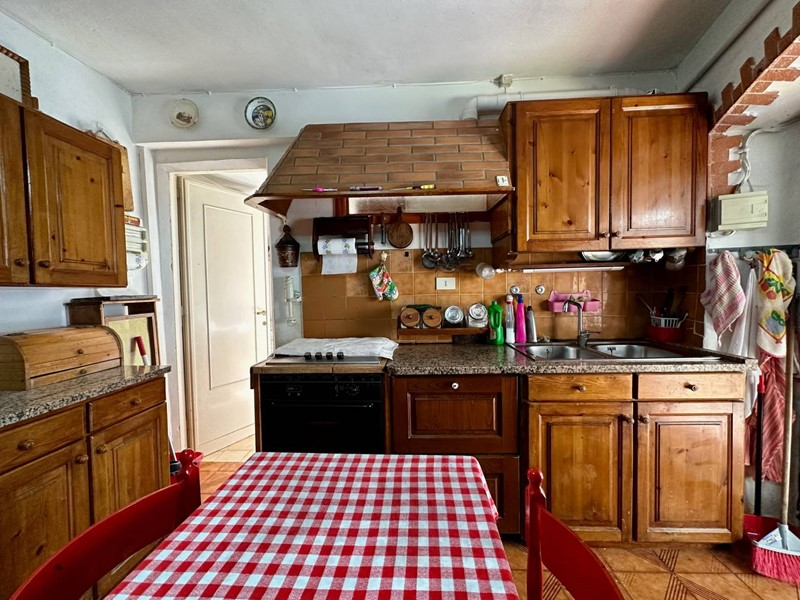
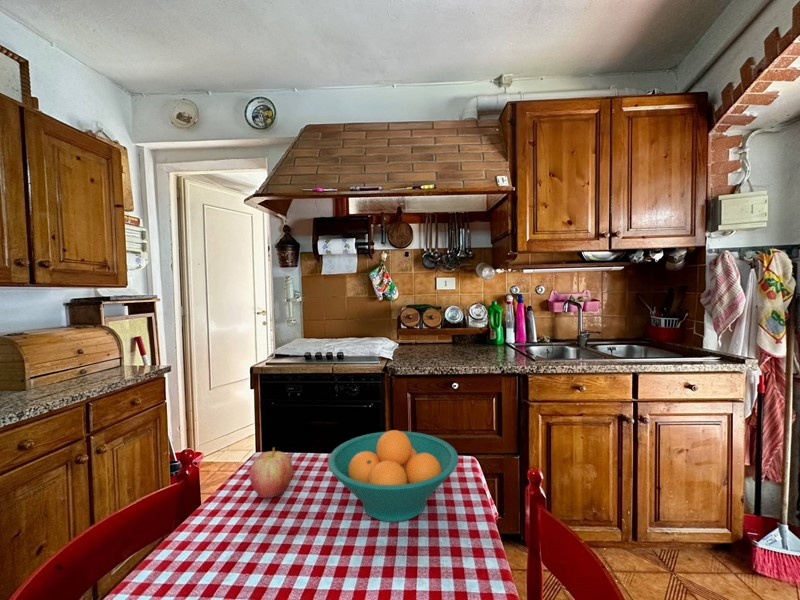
+ apple [249,447,294,499]
+ fruit bowl [327,429,459,523]
